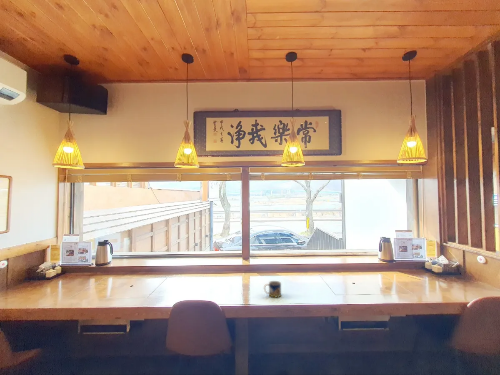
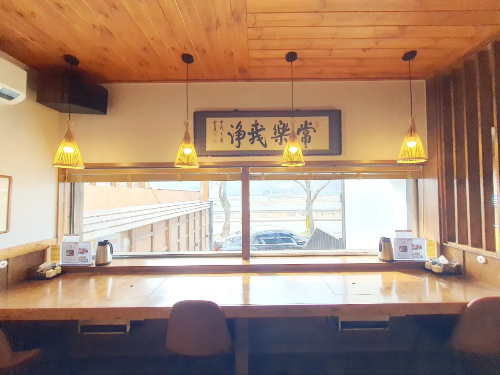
- mug [263,280,282,299]
